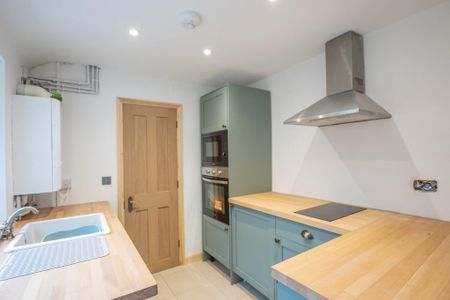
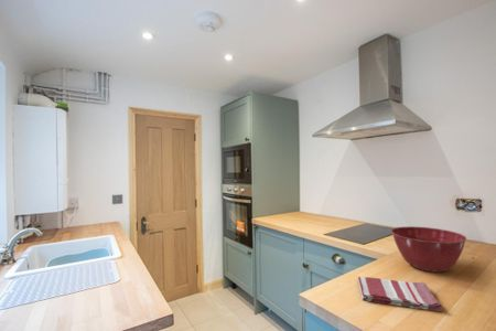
+ dish towel [357,276,443,313]
+ mixing bowl [390,225,467,274]
